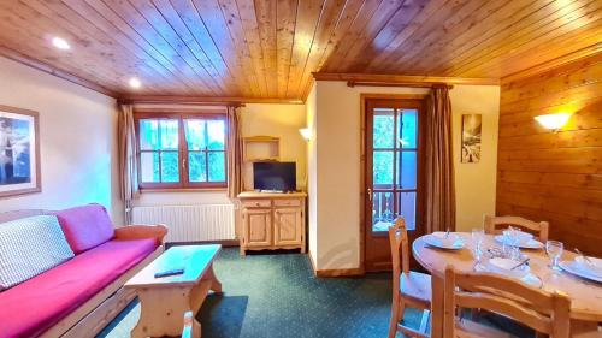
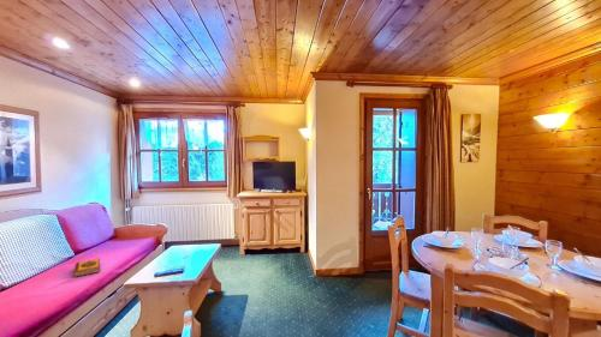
+ hardback book [72,257,101,278]
